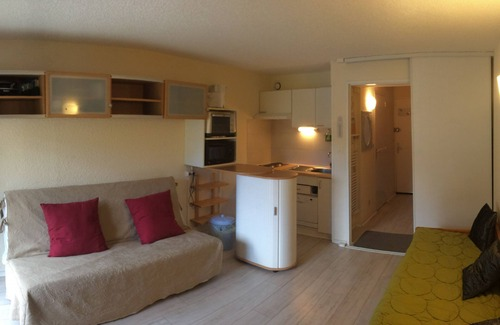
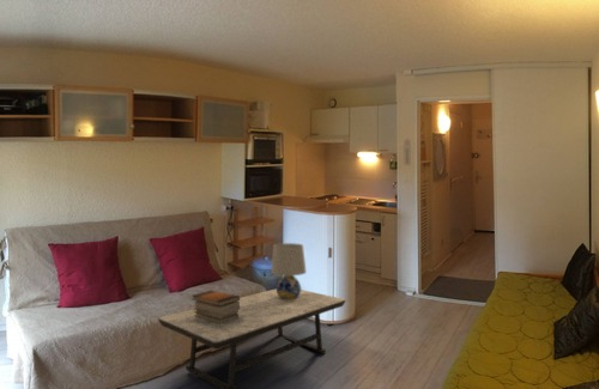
+ table lamp [270,242,308,299]
+ coffee table [157,287,347,389]
+ book stack [190,290,241,323]
